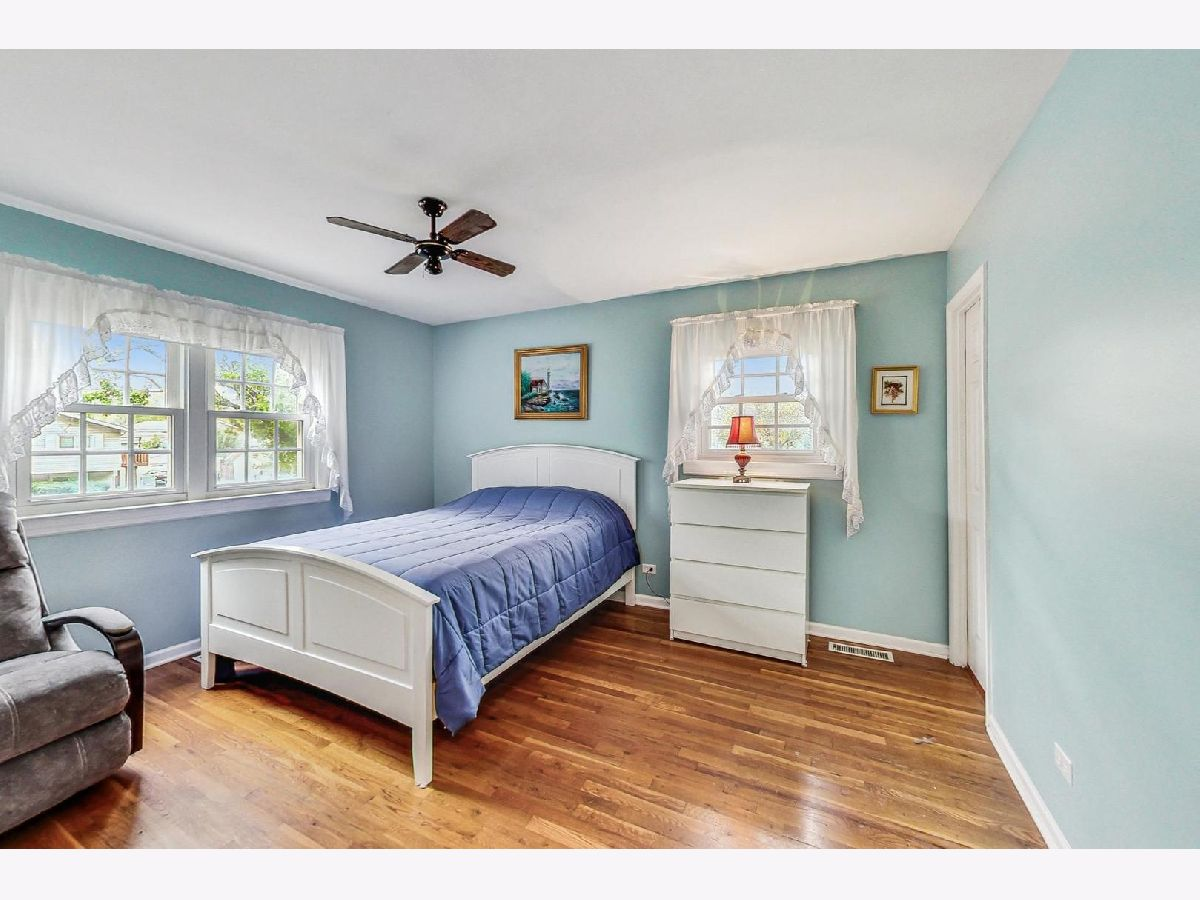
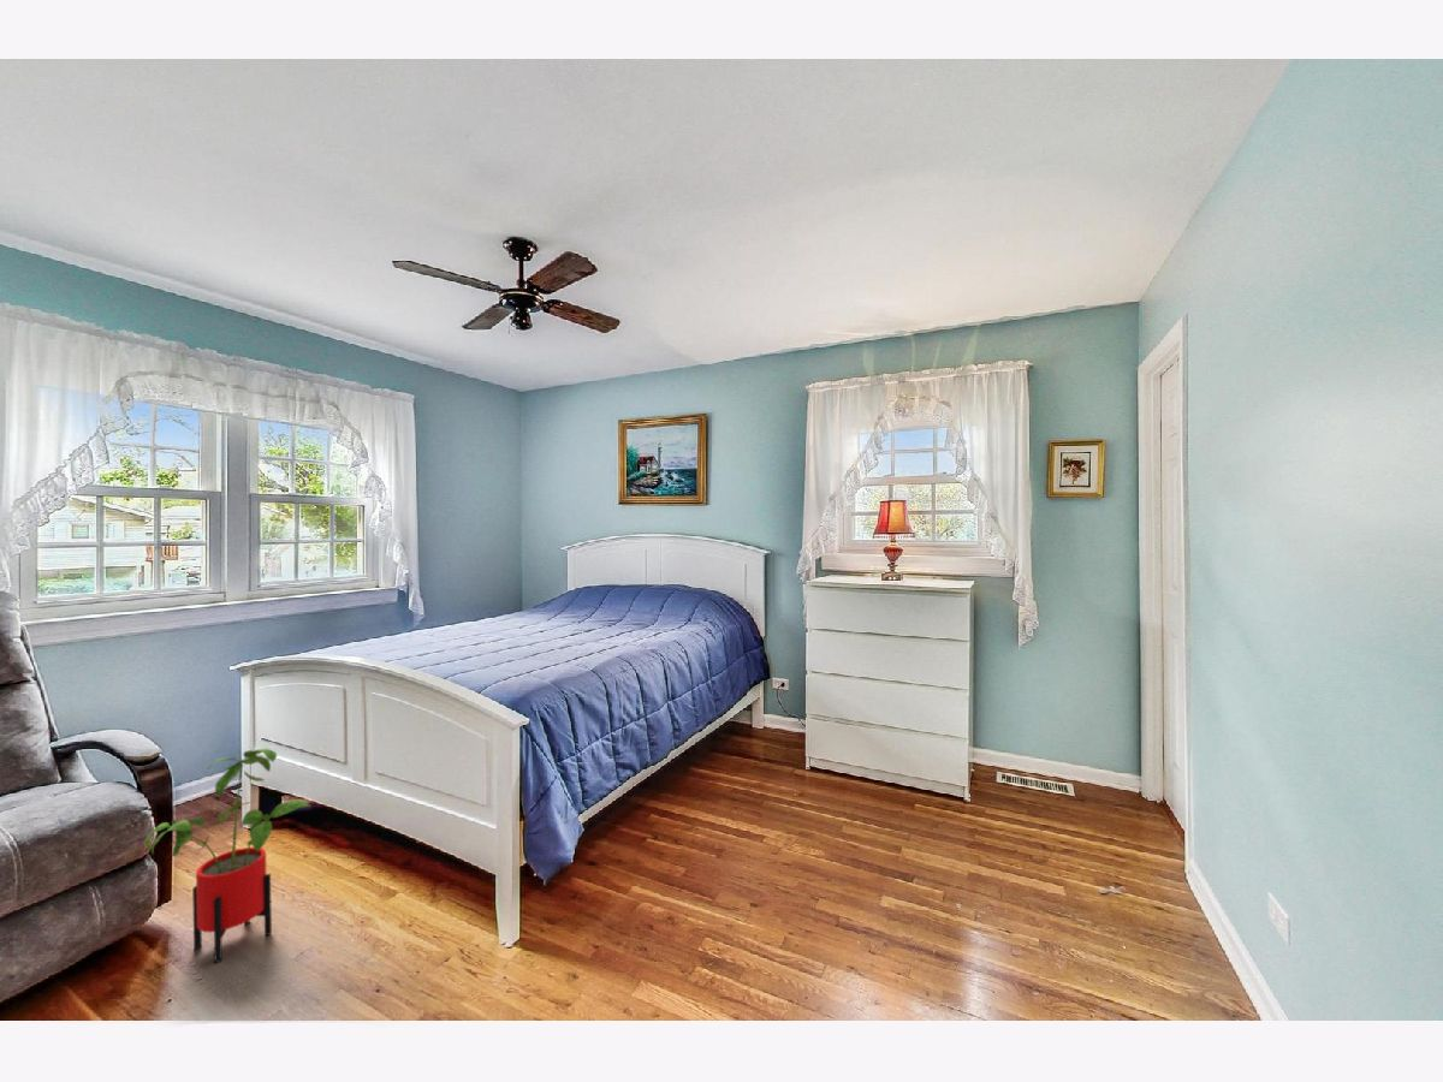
+ house plant [143,748,311,964]
